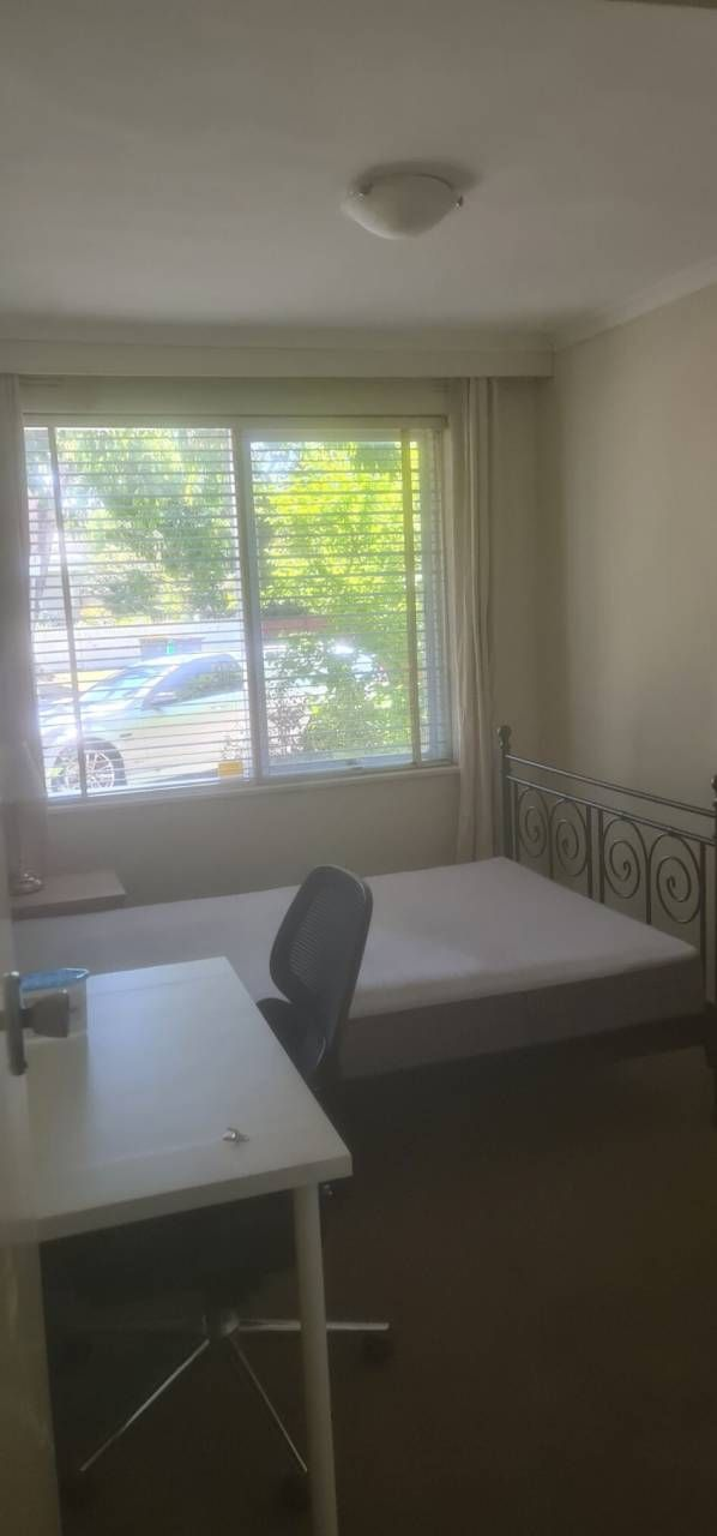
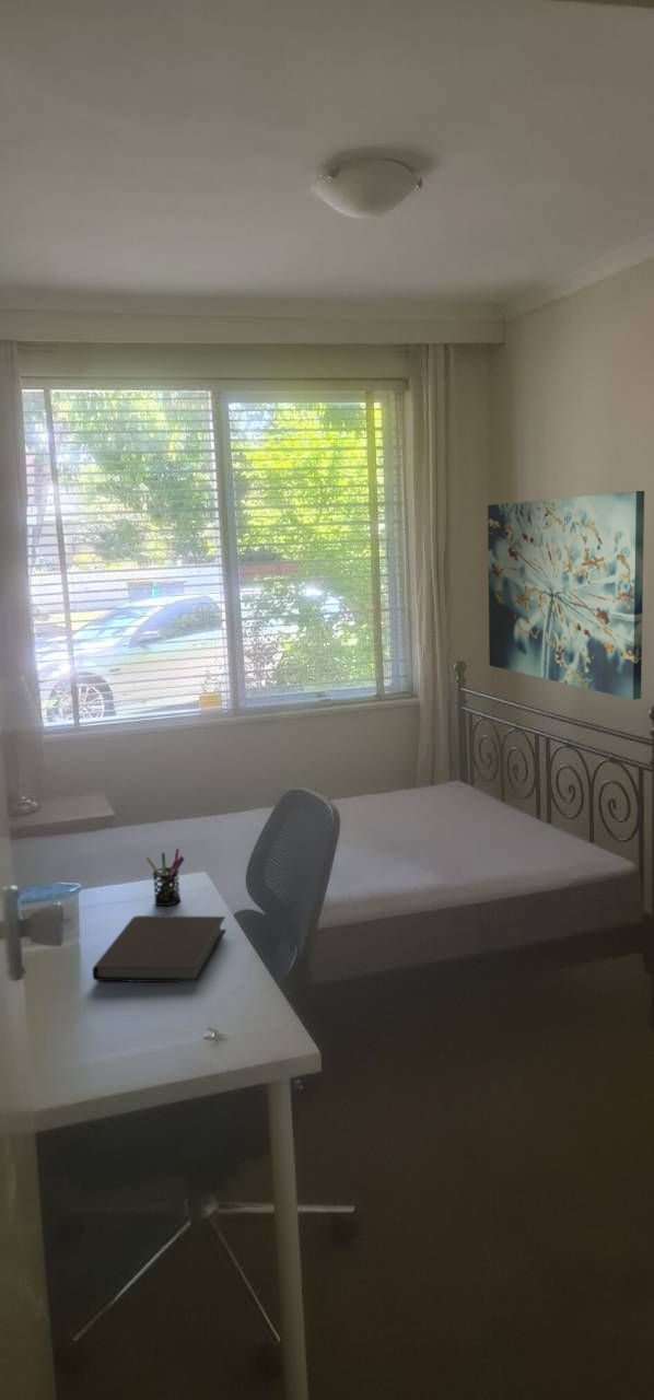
+ notebook [92,914,227,983]
+ wall art [487,490,645,701]
+ pen holder [144,847,186,907]
